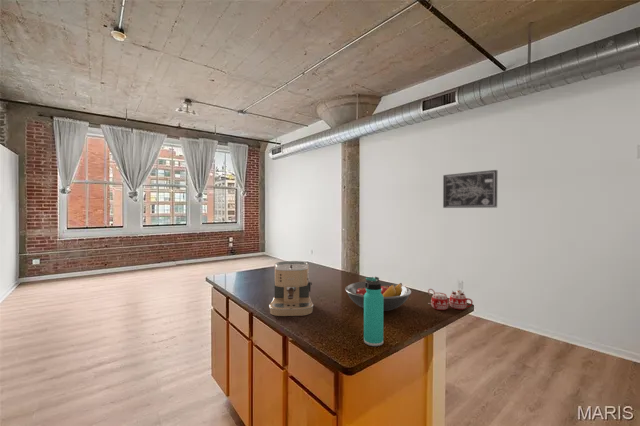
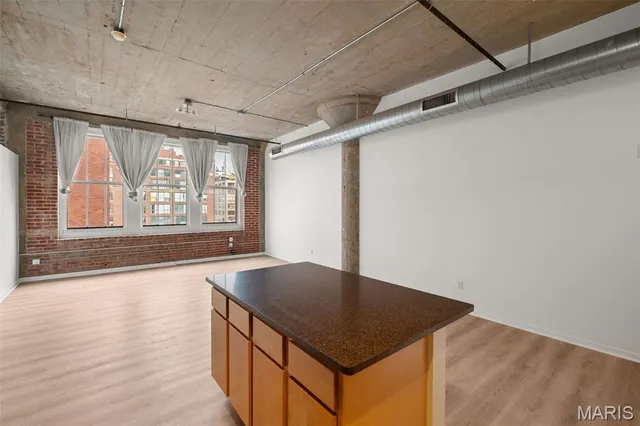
- coffee maker [268,260,314,317]
- wall art [442,169,498,209]
- thermos bottle [363,276,384,347]
- mug [427,288,474,311]
- fruit bowl [344,281,412,312]
